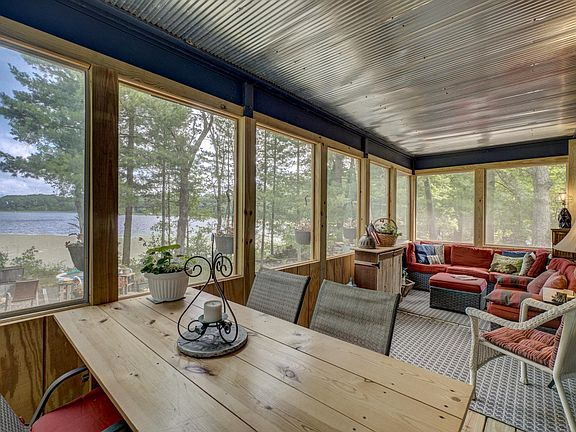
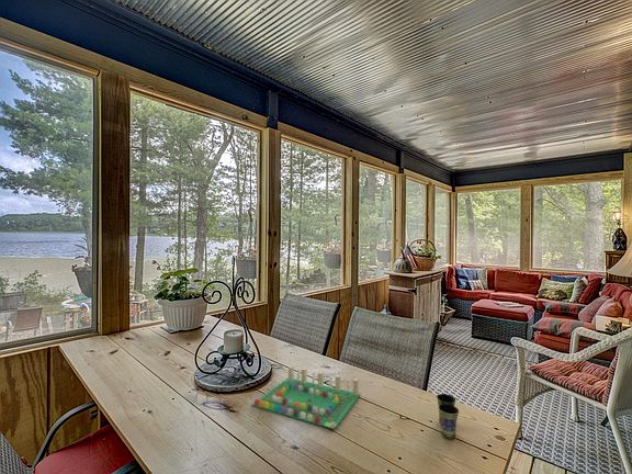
+ board game [250,365,361,430]
+ cup [436,393,460,440]
